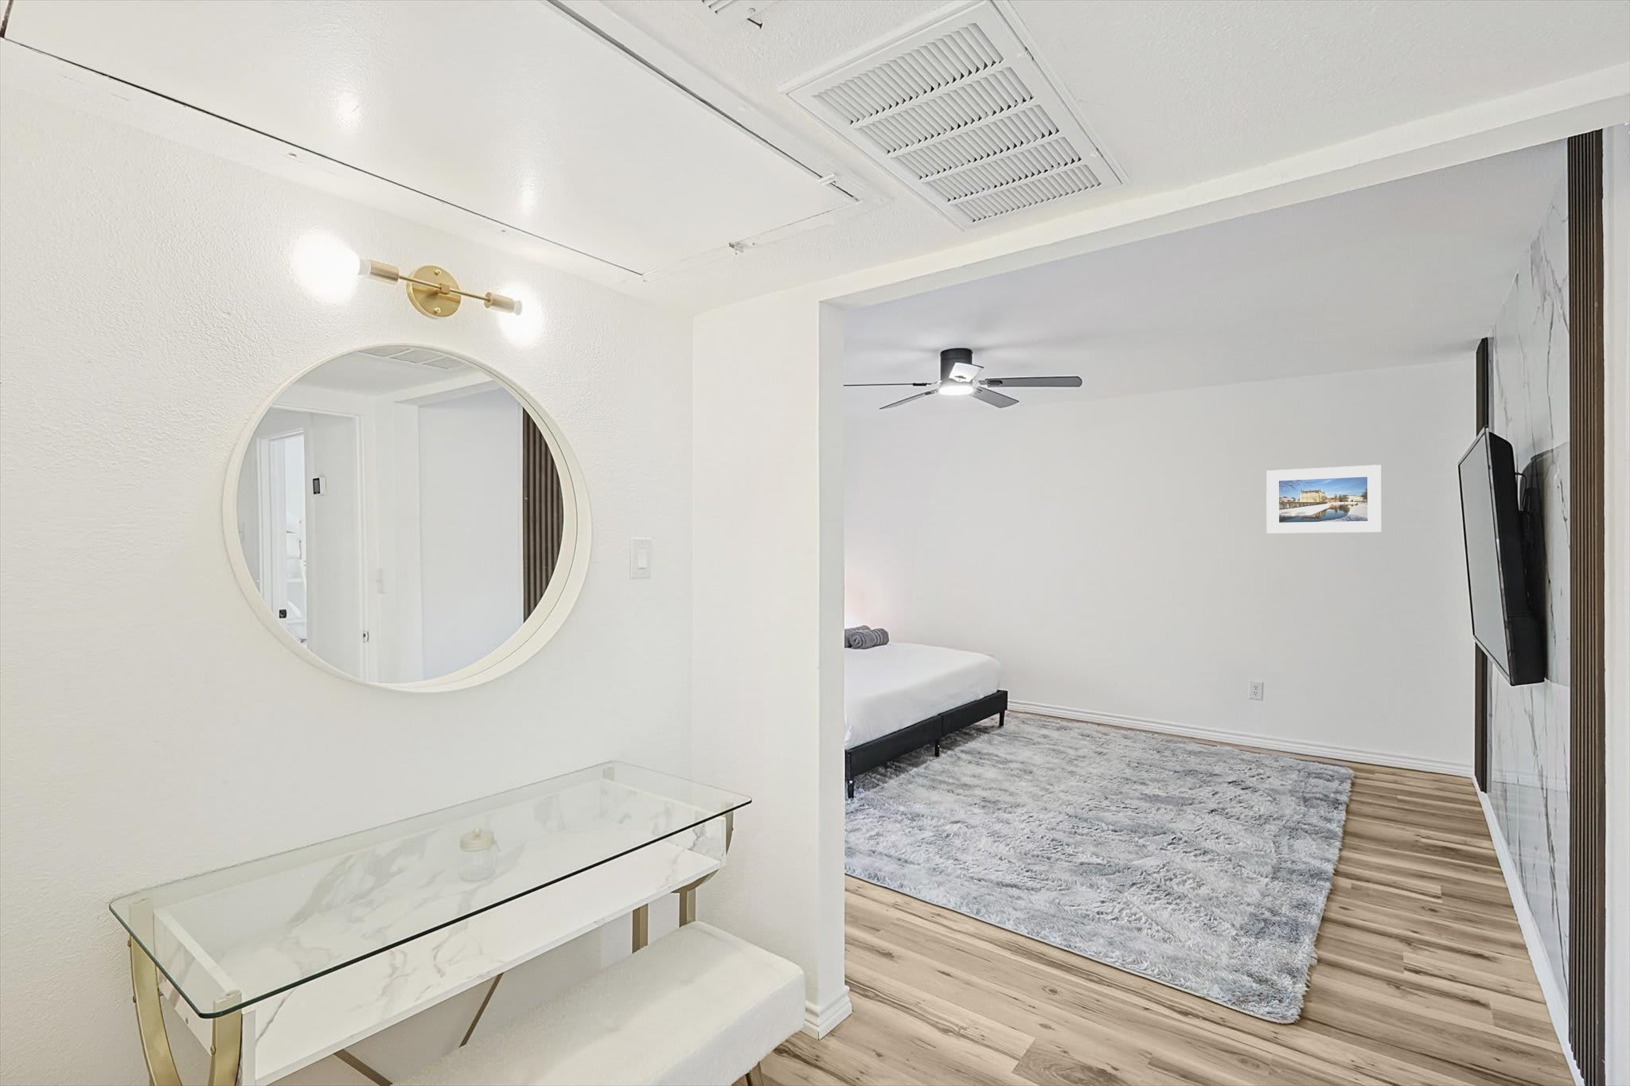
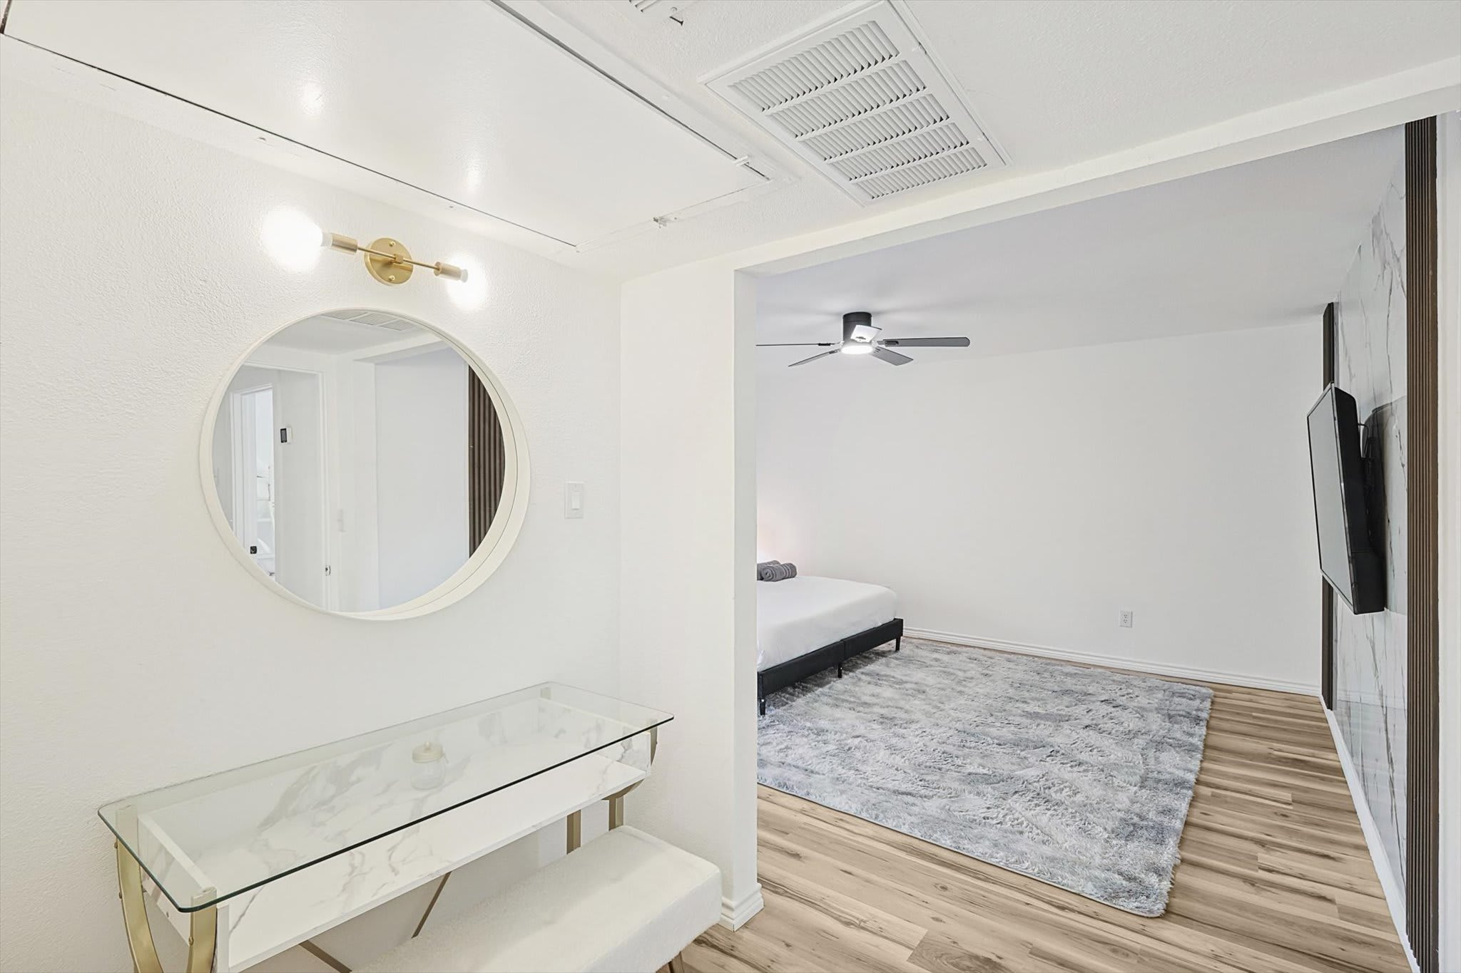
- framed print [1265,464,1383,533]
